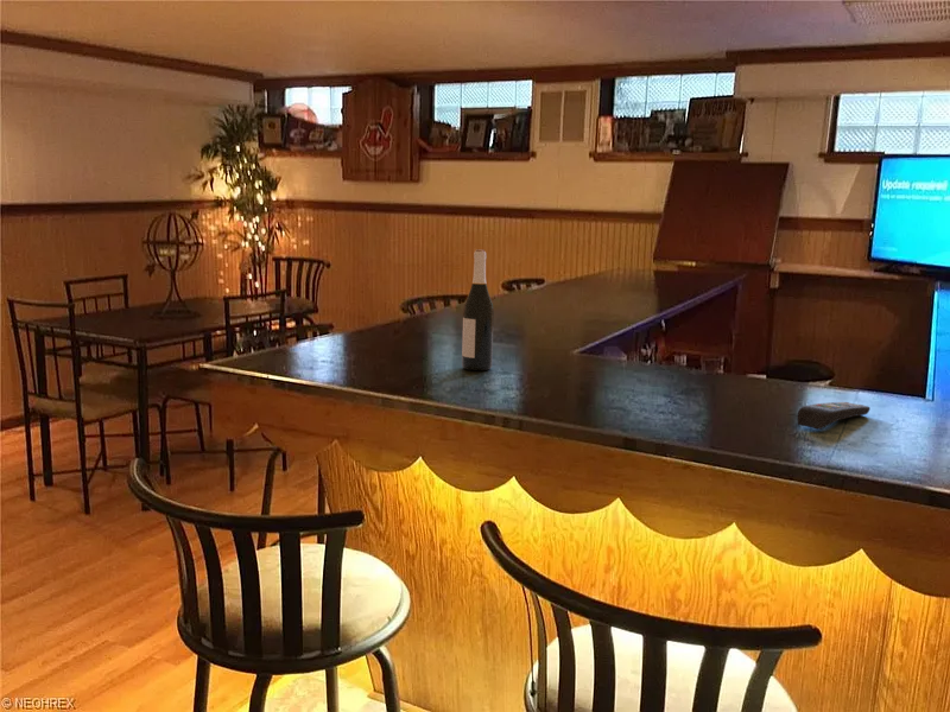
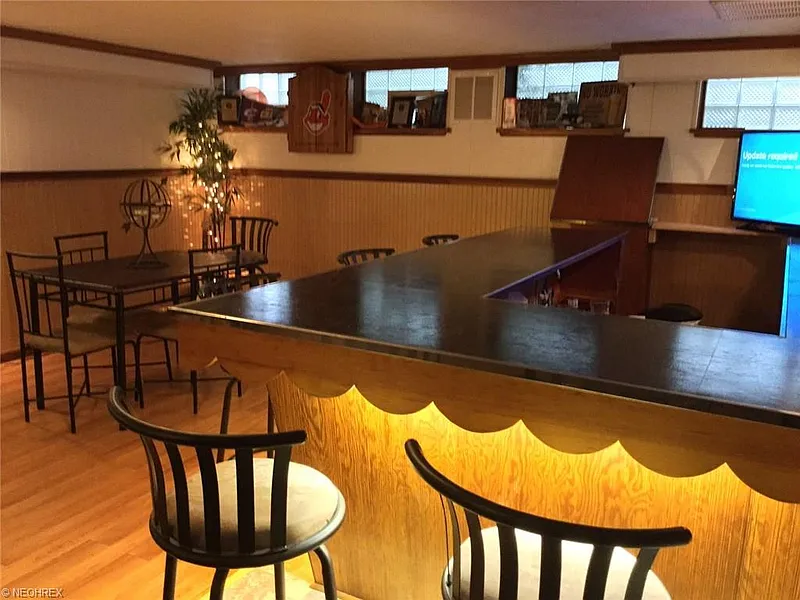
- remote control [796,401,872,431]
- wine bottle [461,249,495,371]
